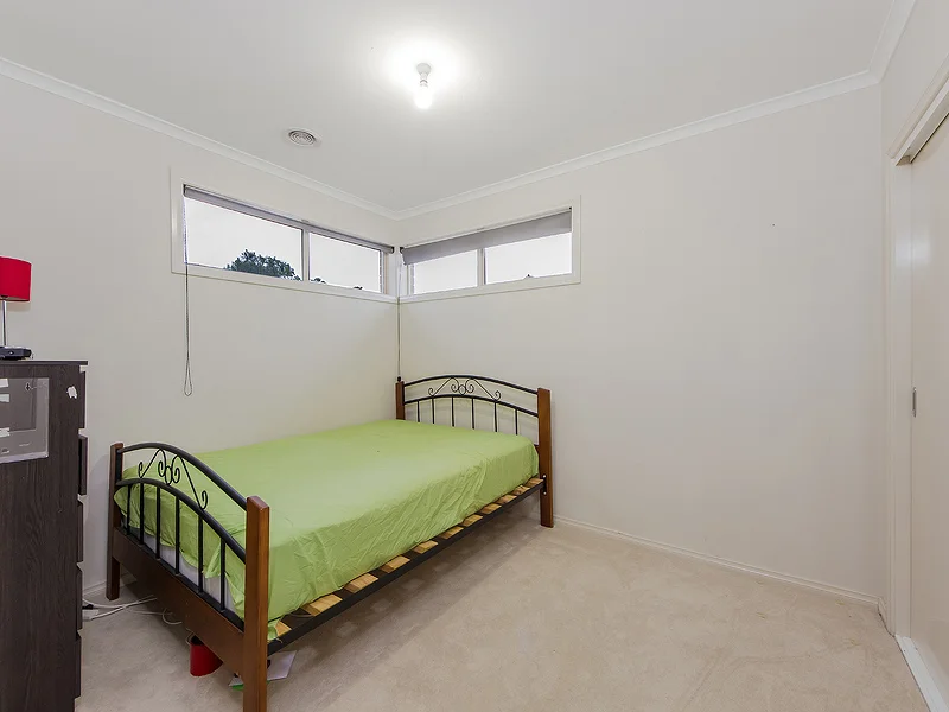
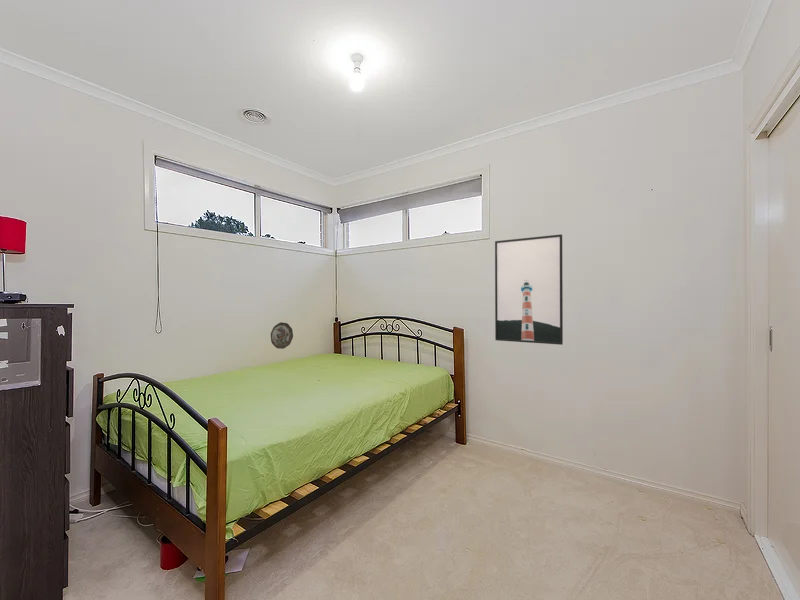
+ decorative plate [270,321,294,350]
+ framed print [494,233,564,346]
